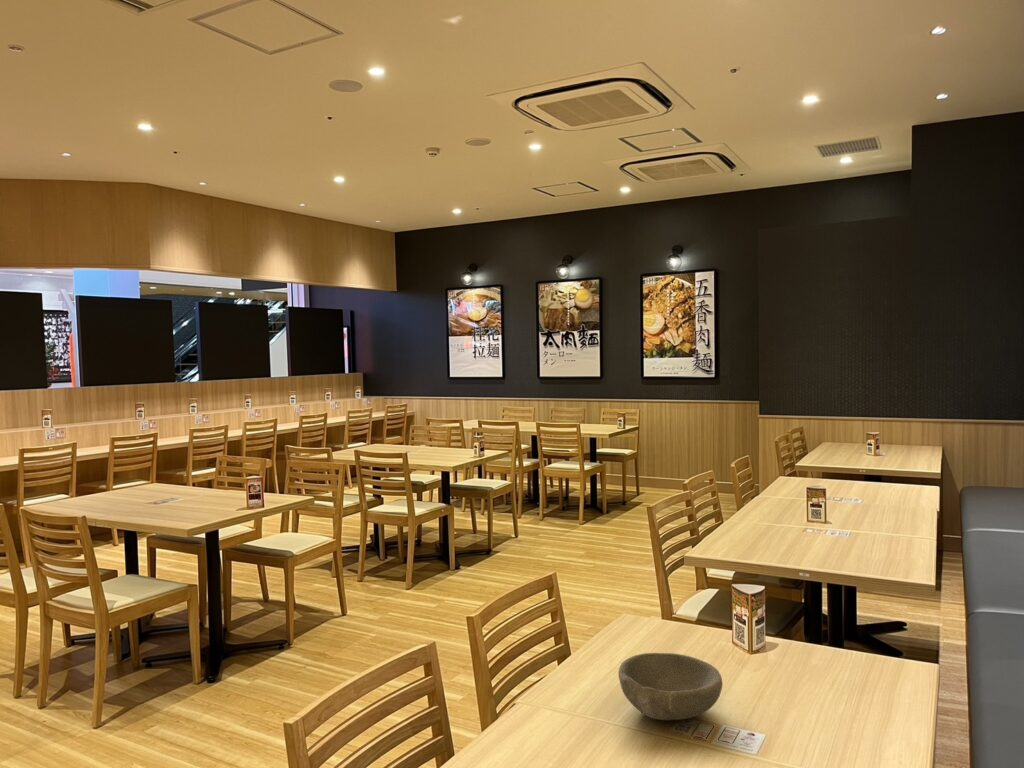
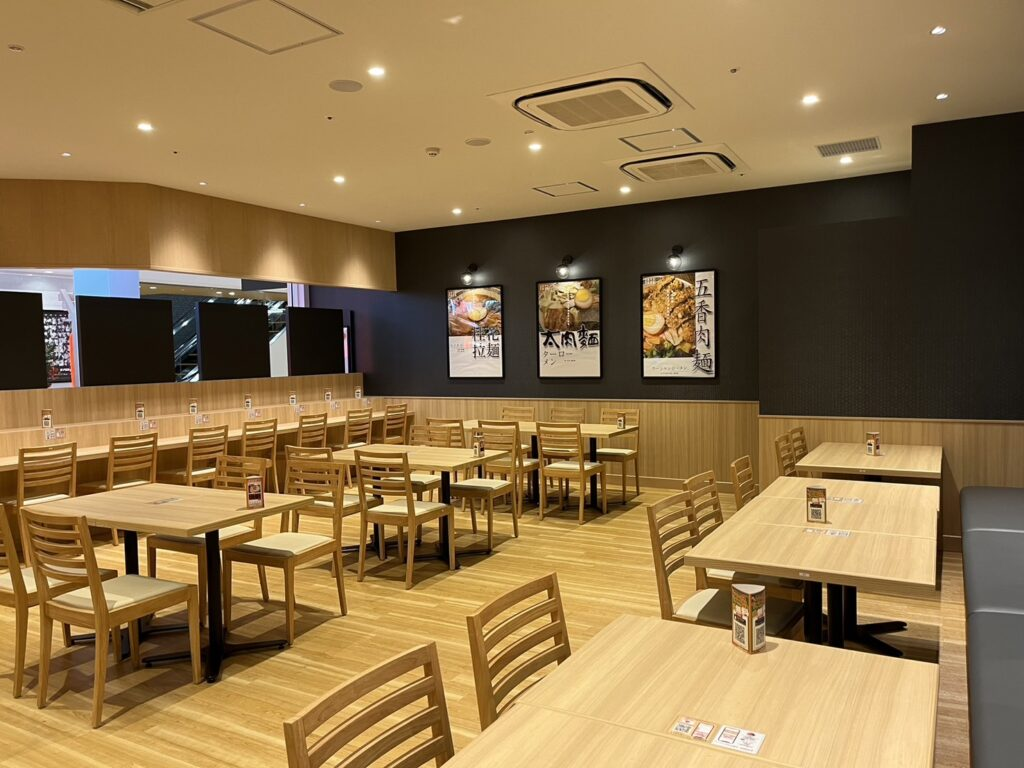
- bowl [617,652,723,721]
